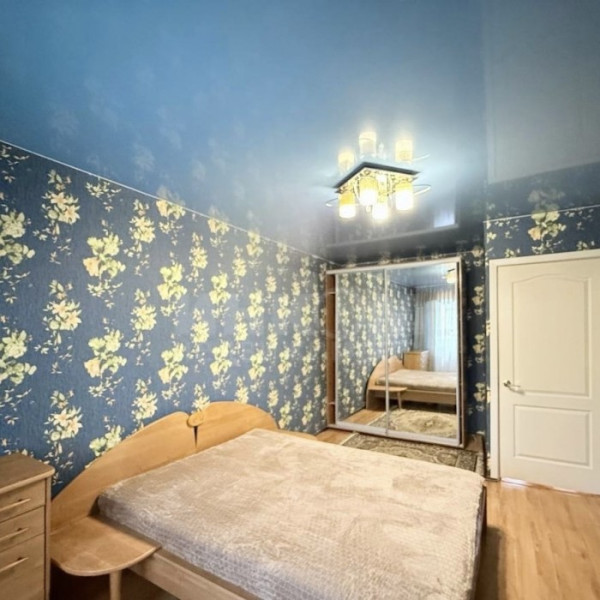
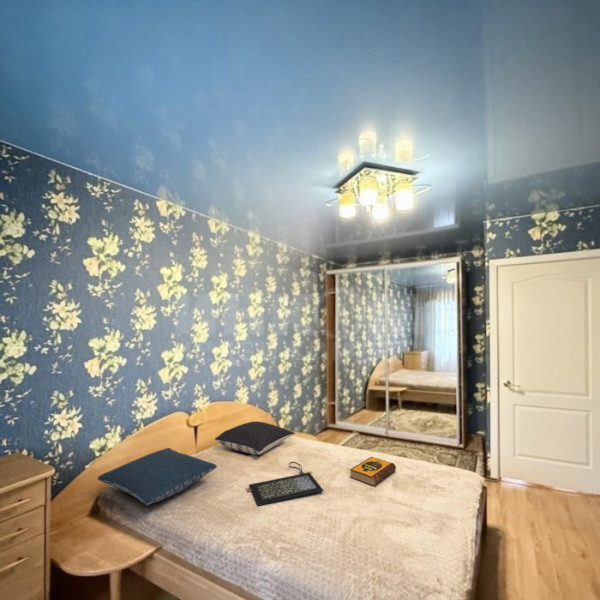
+ hardback book [349,456,397,487]
+ clutch bag [245,461,325,507]
+ pillow [214,421,296,456]
+ pillow [97,447,218,506]
